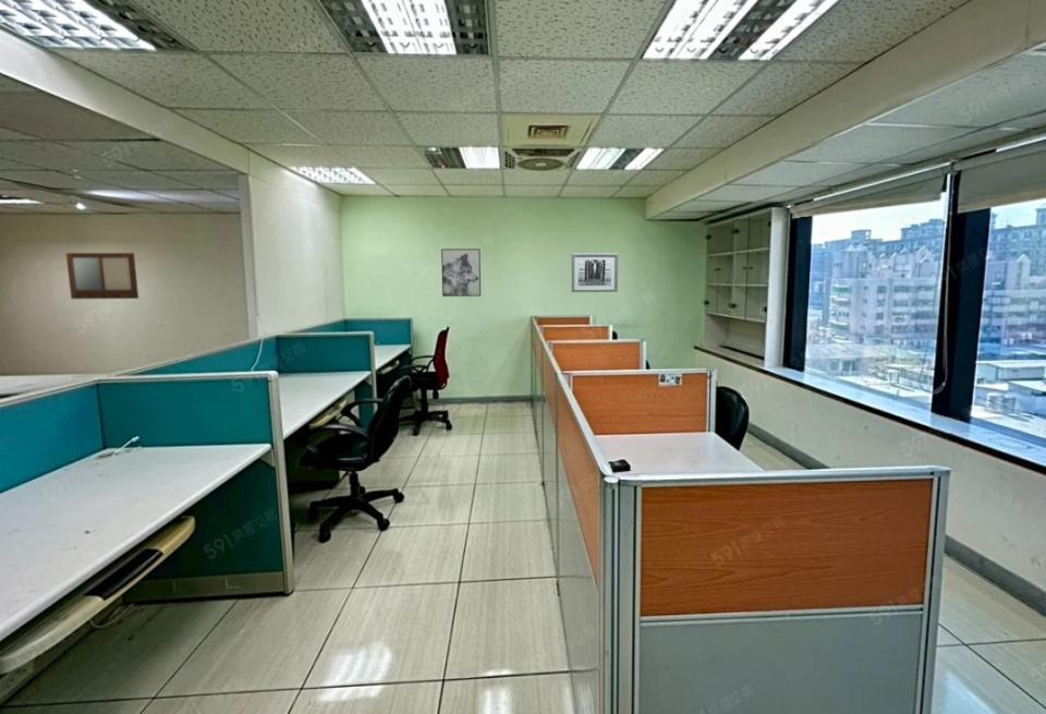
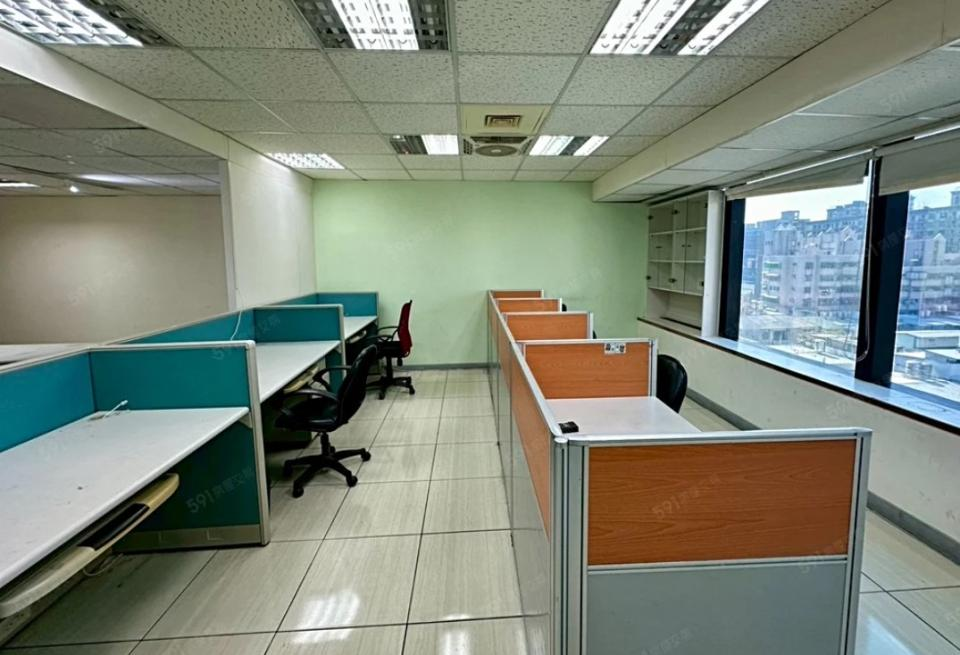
- wall art [571,252,619,293]
- wall art [440,247,482,298]
- writing board [64,252,139,300]
